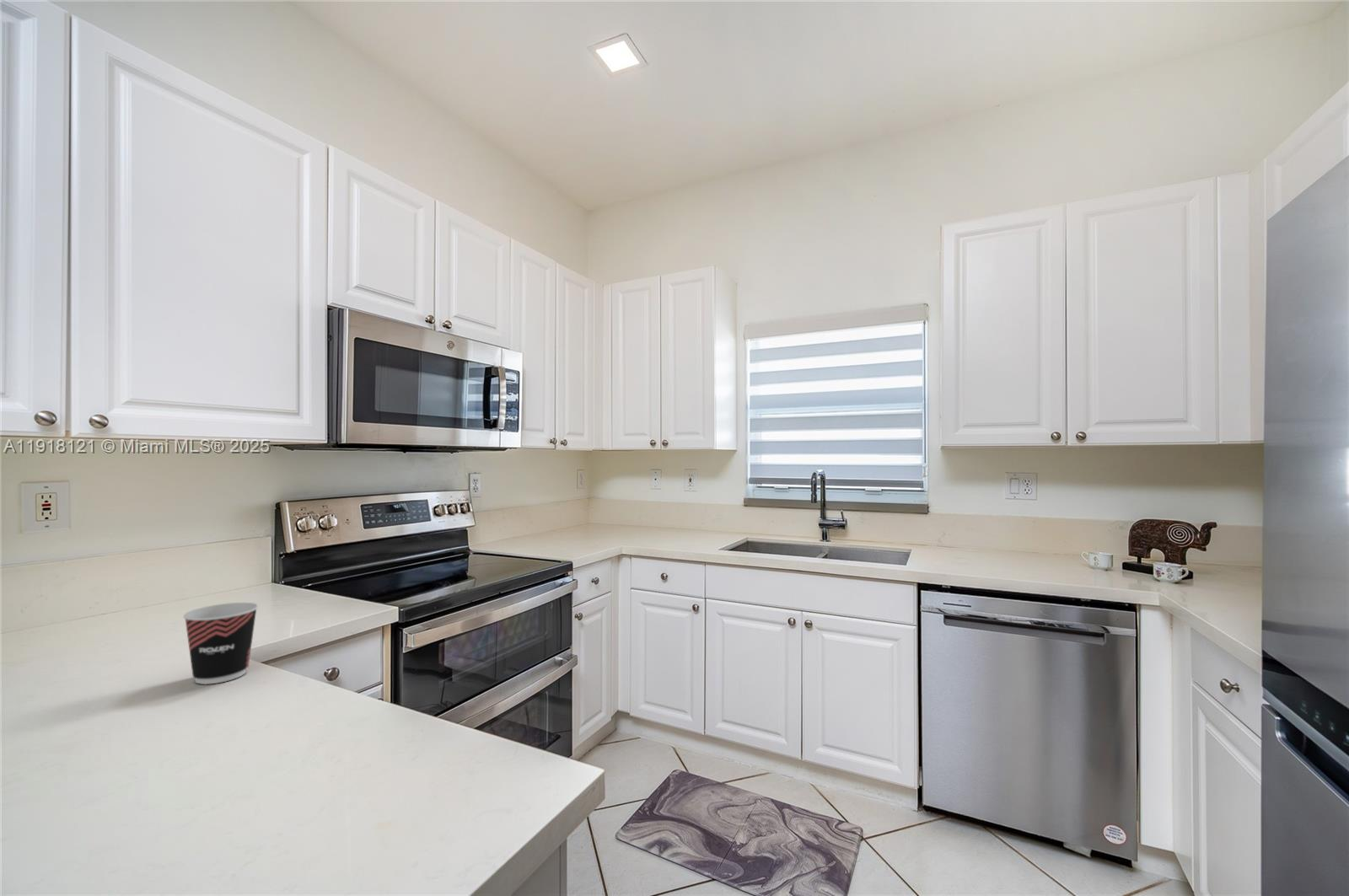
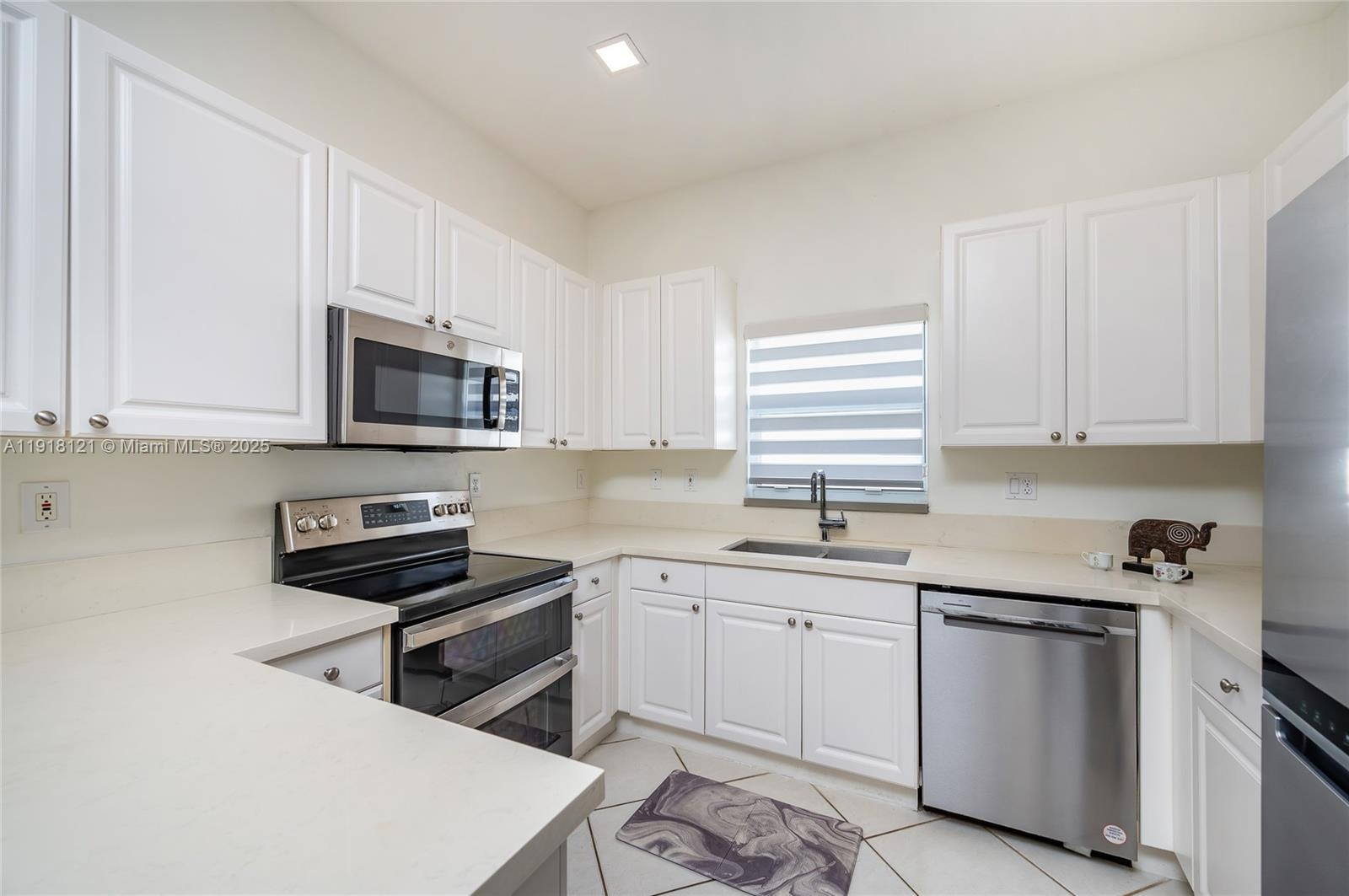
- cup [182,602,259,685]
